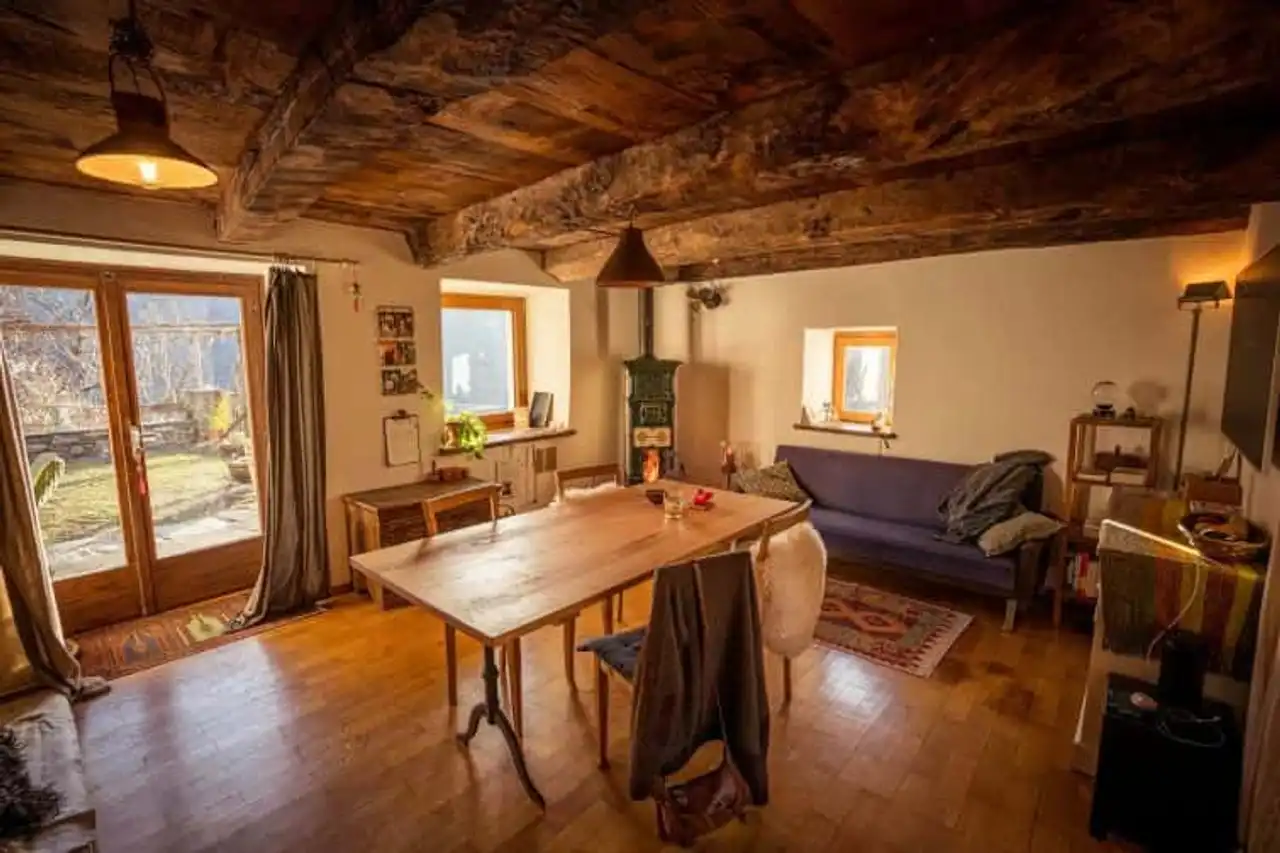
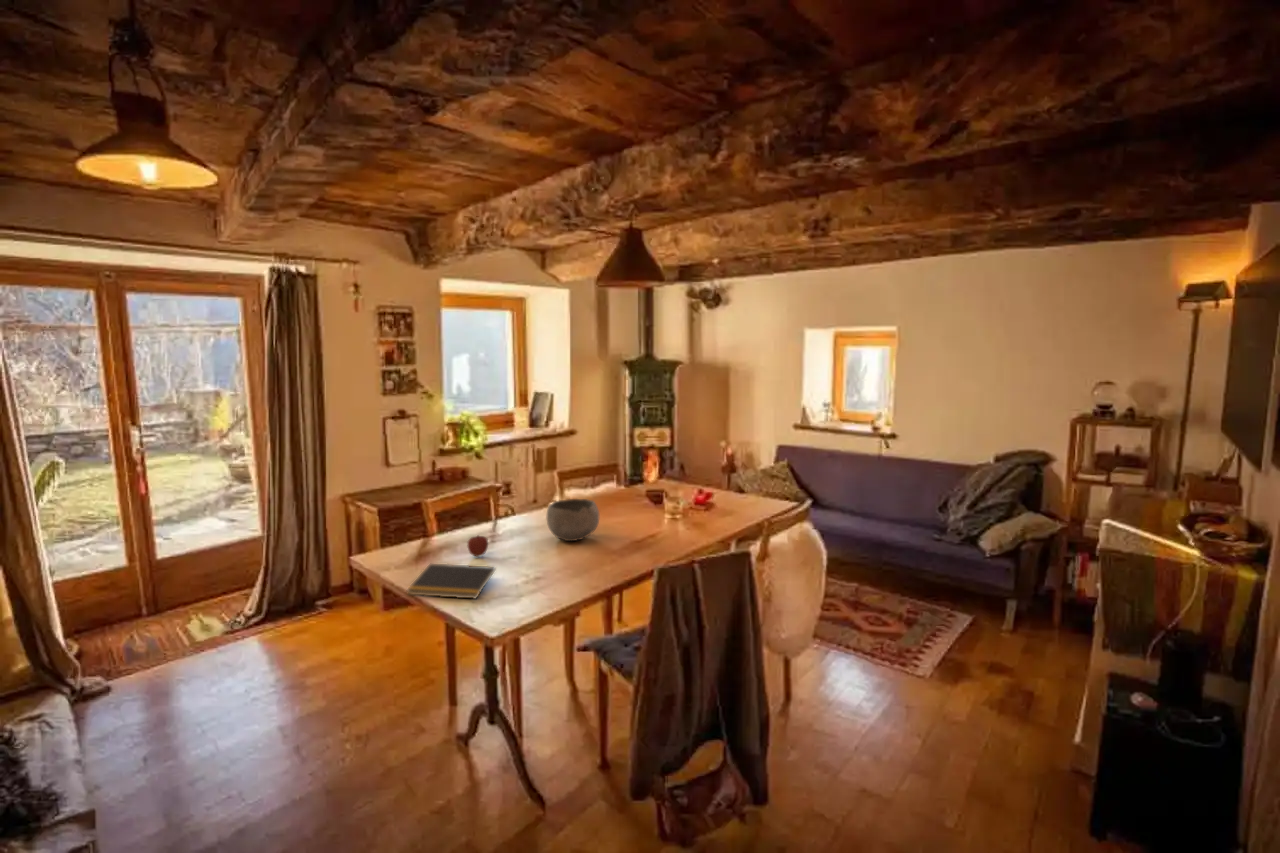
+ fruit [466,534,489,558]
+ bowl [546,498,600,542]
+ notepad [405,563,496,600]
